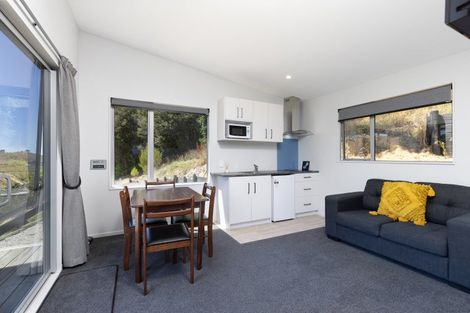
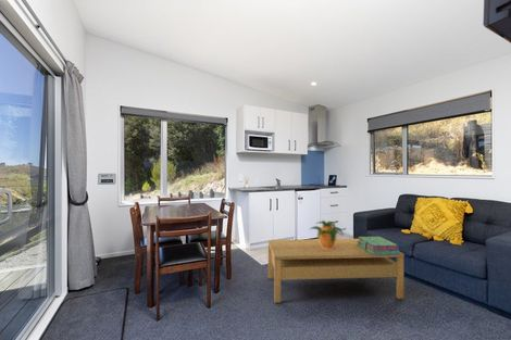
+ stack of books [357,236,401,255]
+ coffee table [266,238,406,304]
+ potted plant [308,218,345,249]
